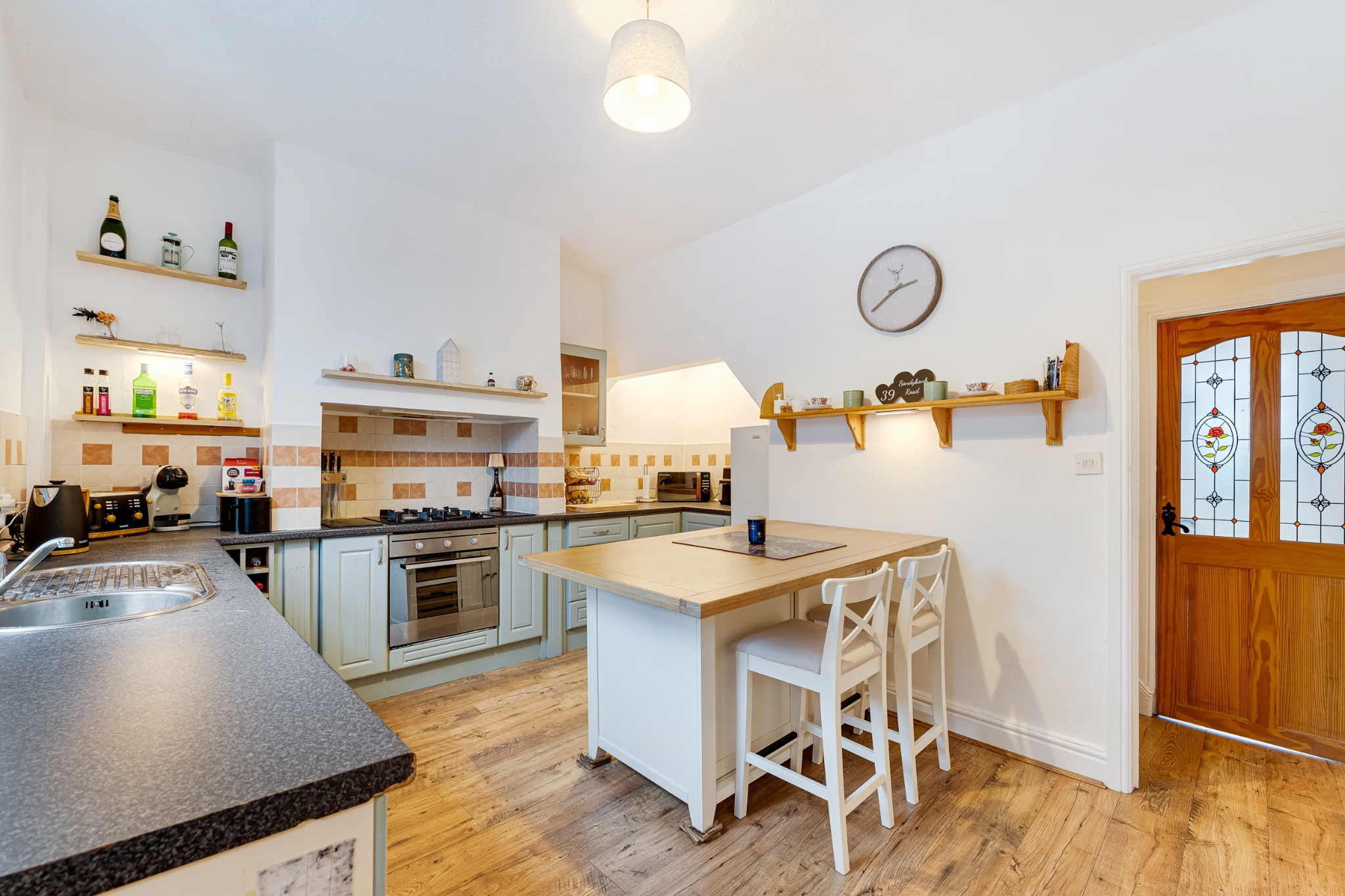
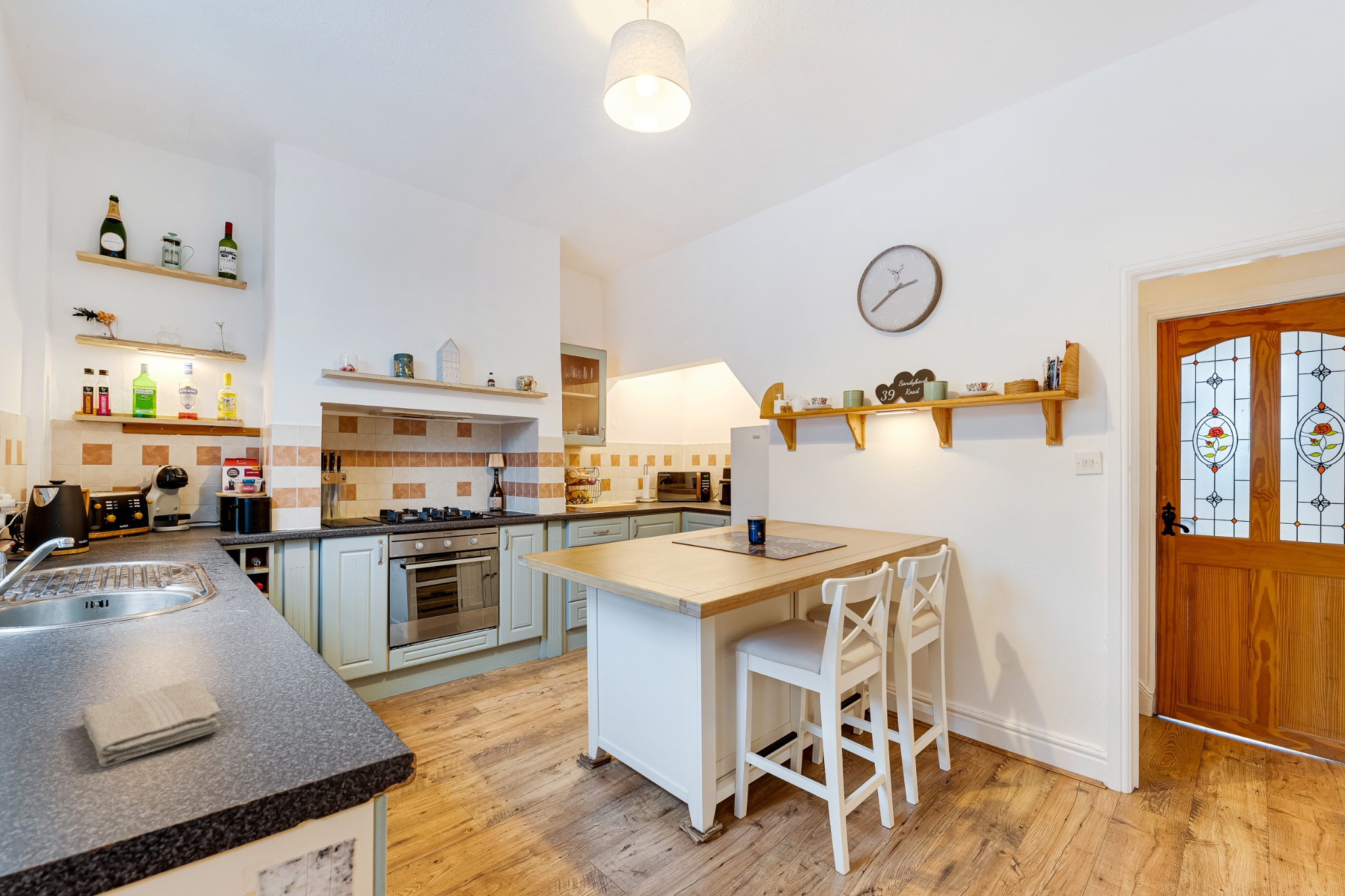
+ washcloth [79,679,222,767]
